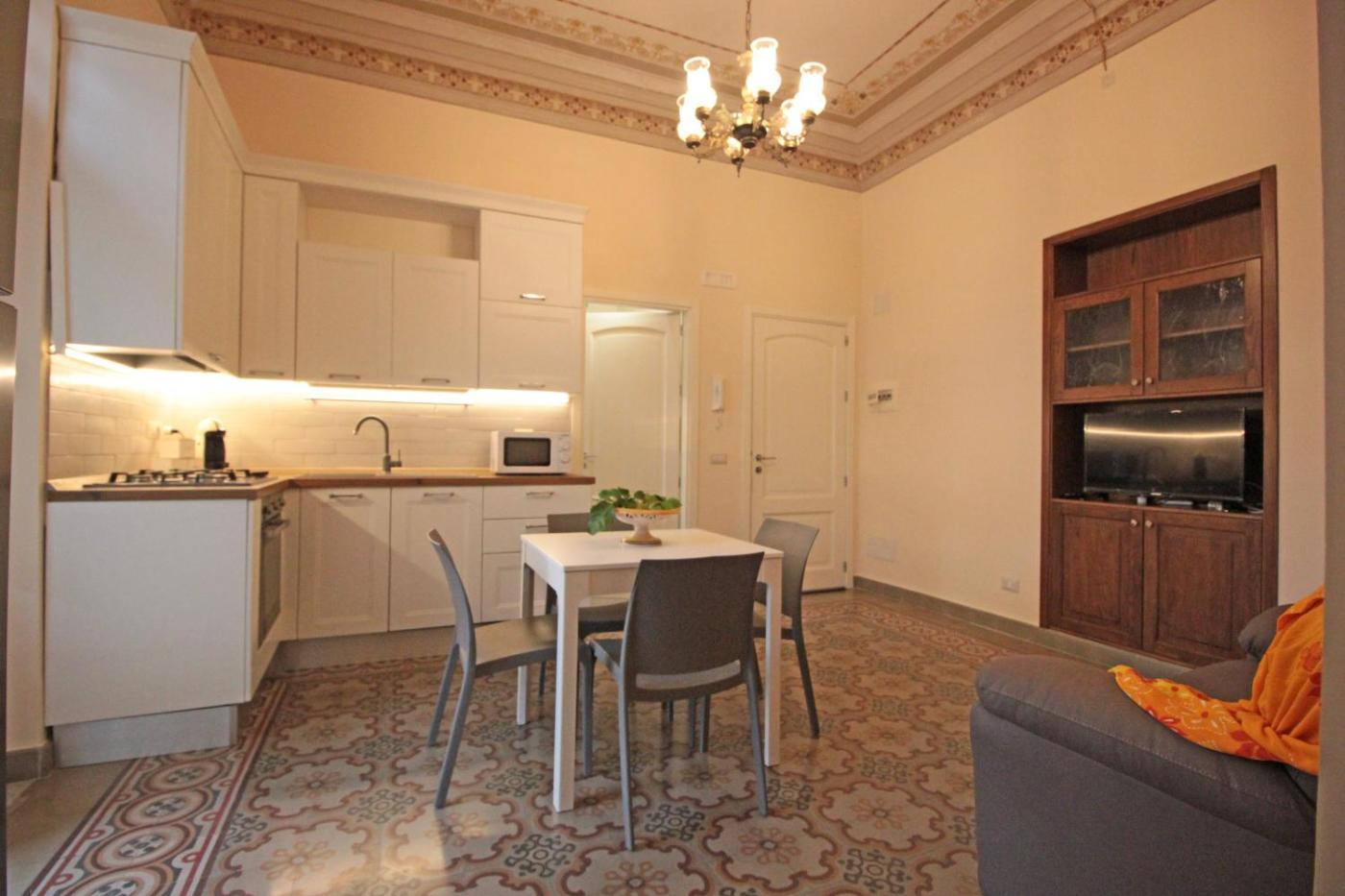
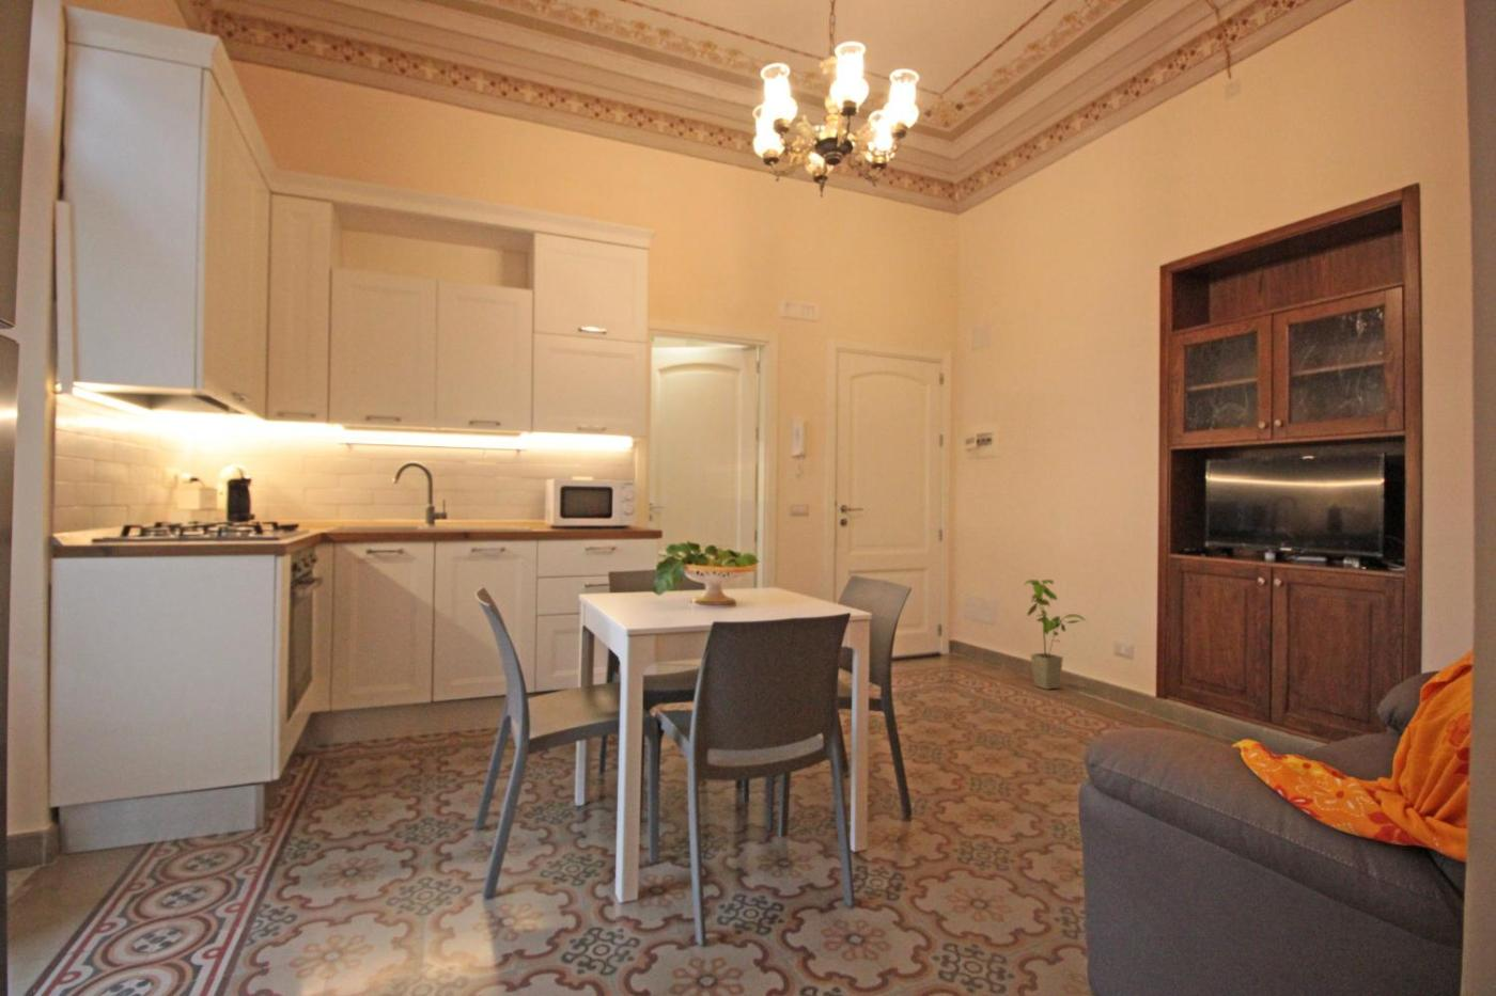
+ house plant [1023,579,1088,690]
